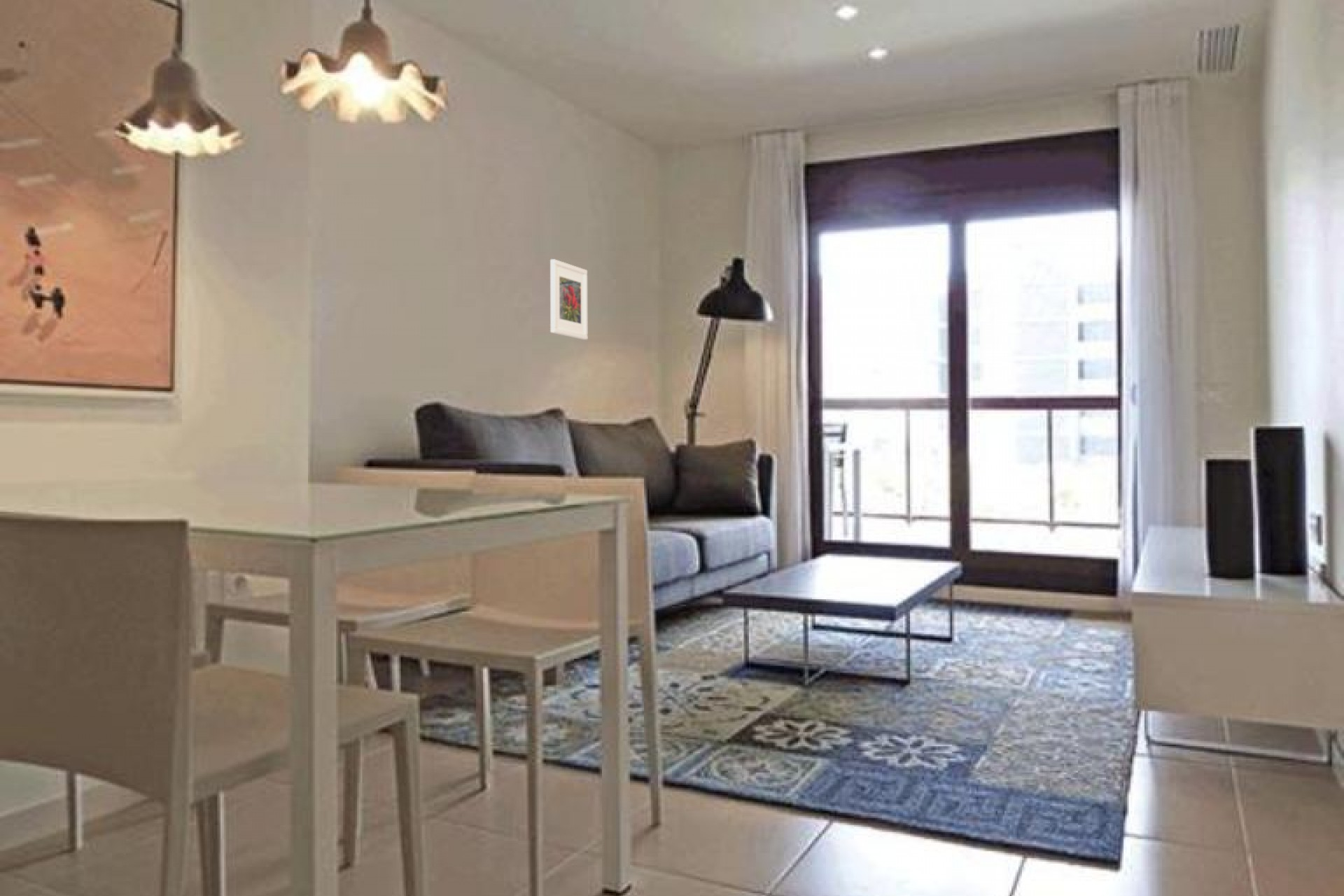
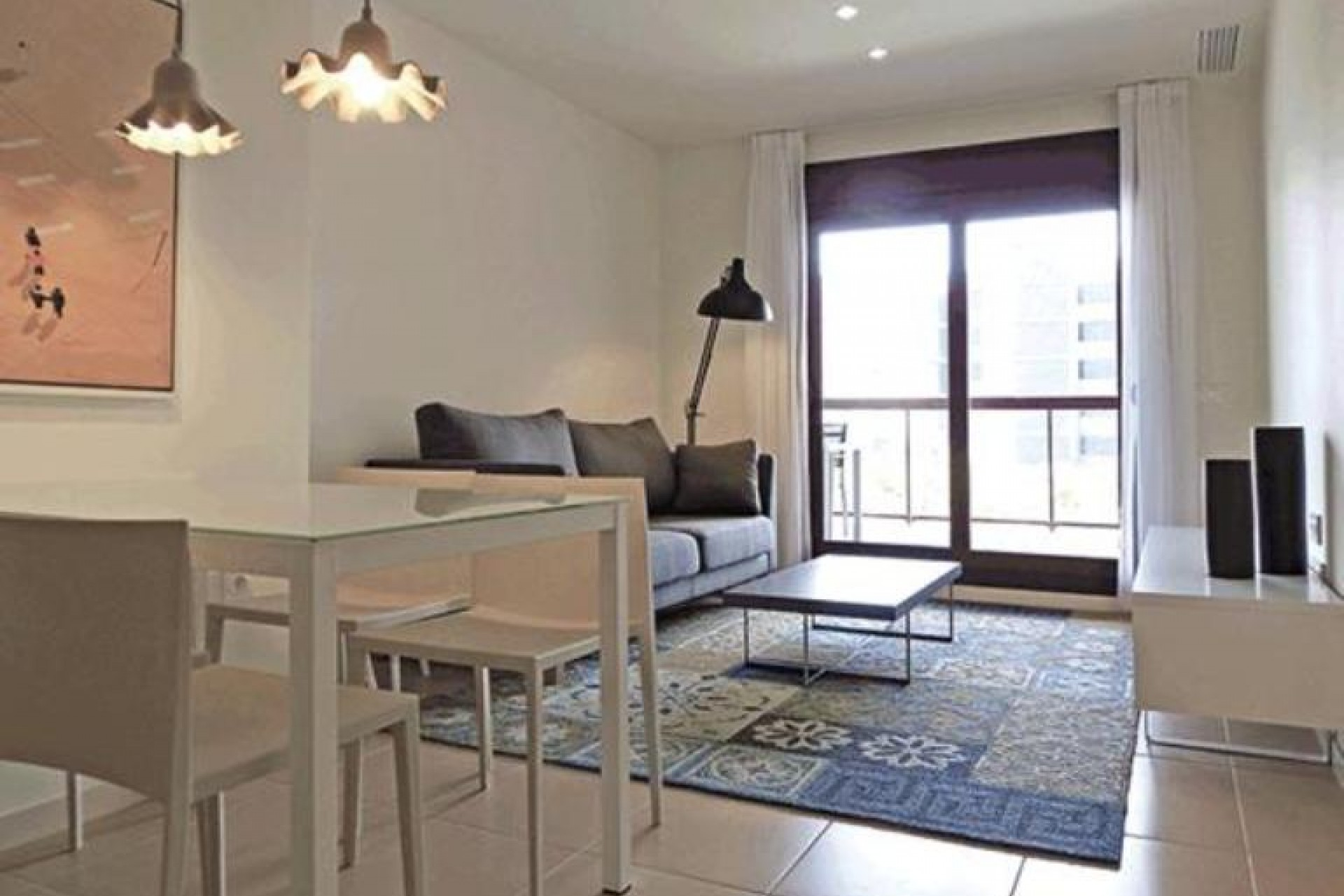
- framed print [549,258,588,340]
